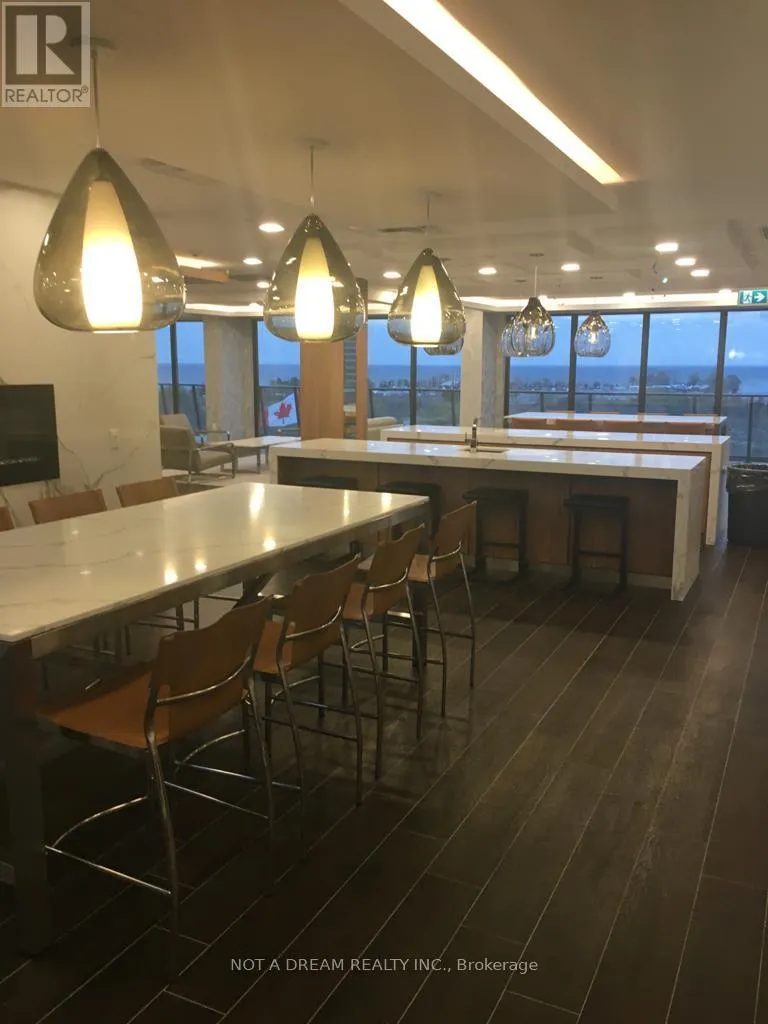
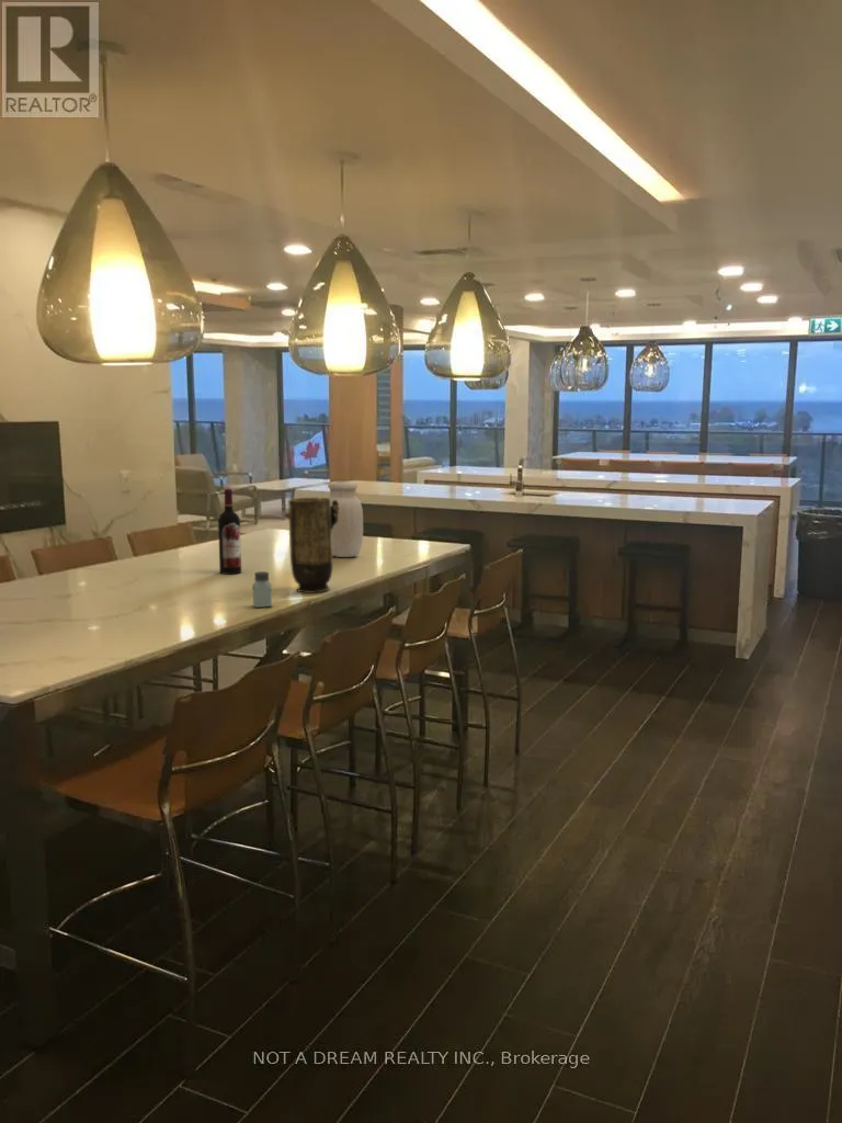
+ saltshaker [252,570,273,609]
+ vase [283,497,340,594]
+ jar [327,480,364,558]
+ wine bottle [217,488,242,576]
